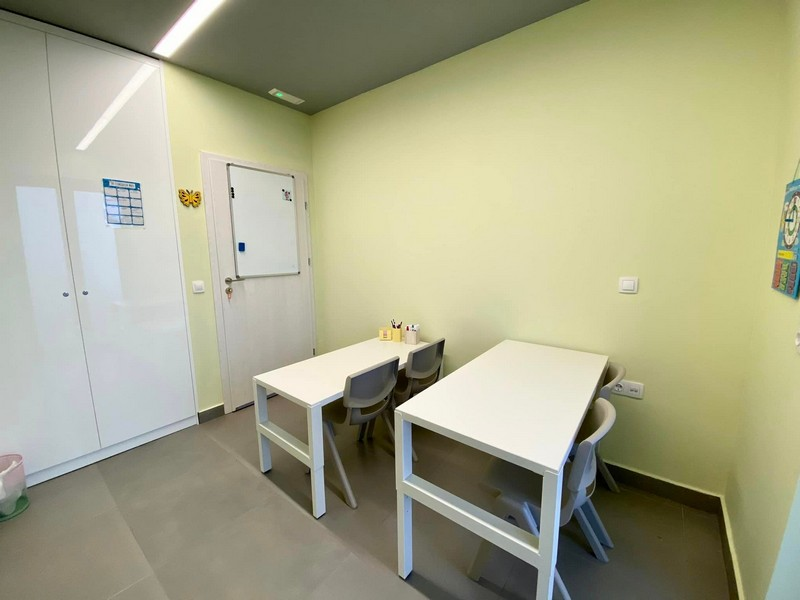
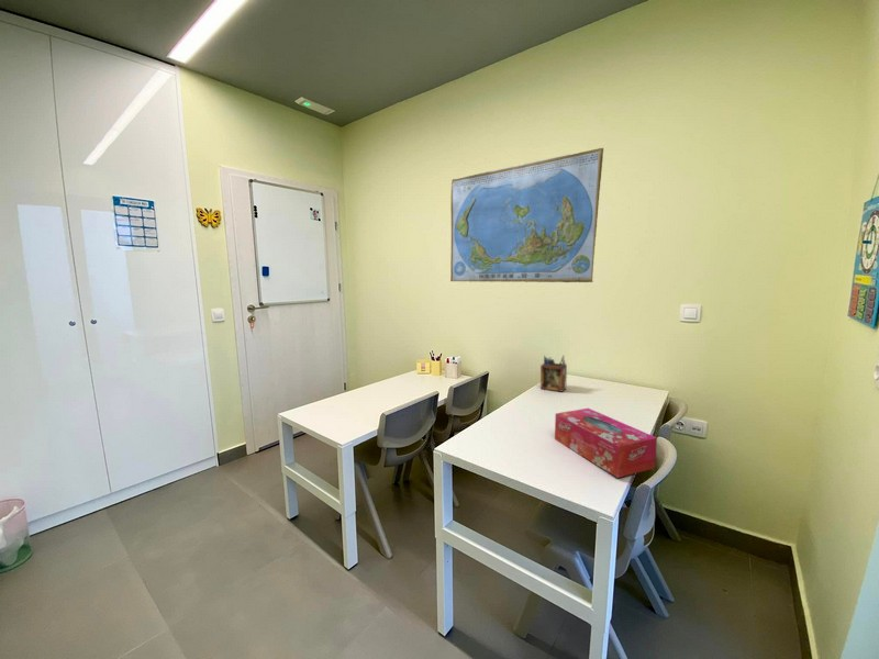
+ world map [449,147,604,283]
+ desk organizer [539,354,568,393]
+ tissue box [554,407,658,479]
